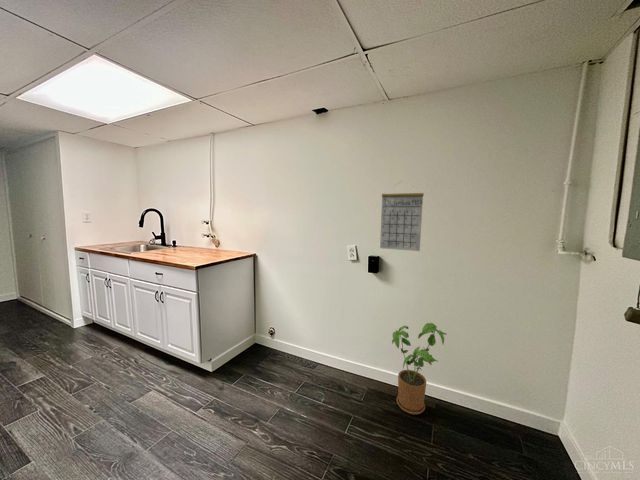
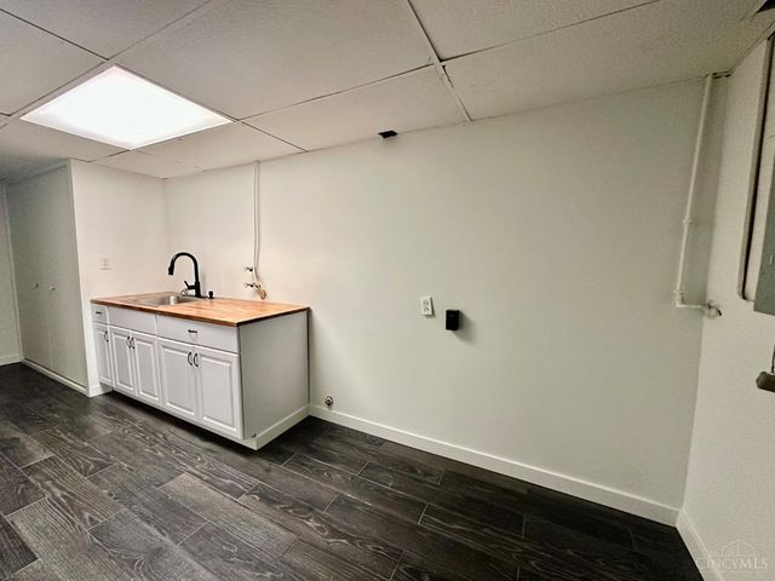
- house plant [391,322,447,416]
- calendar [379,181,425,252]
